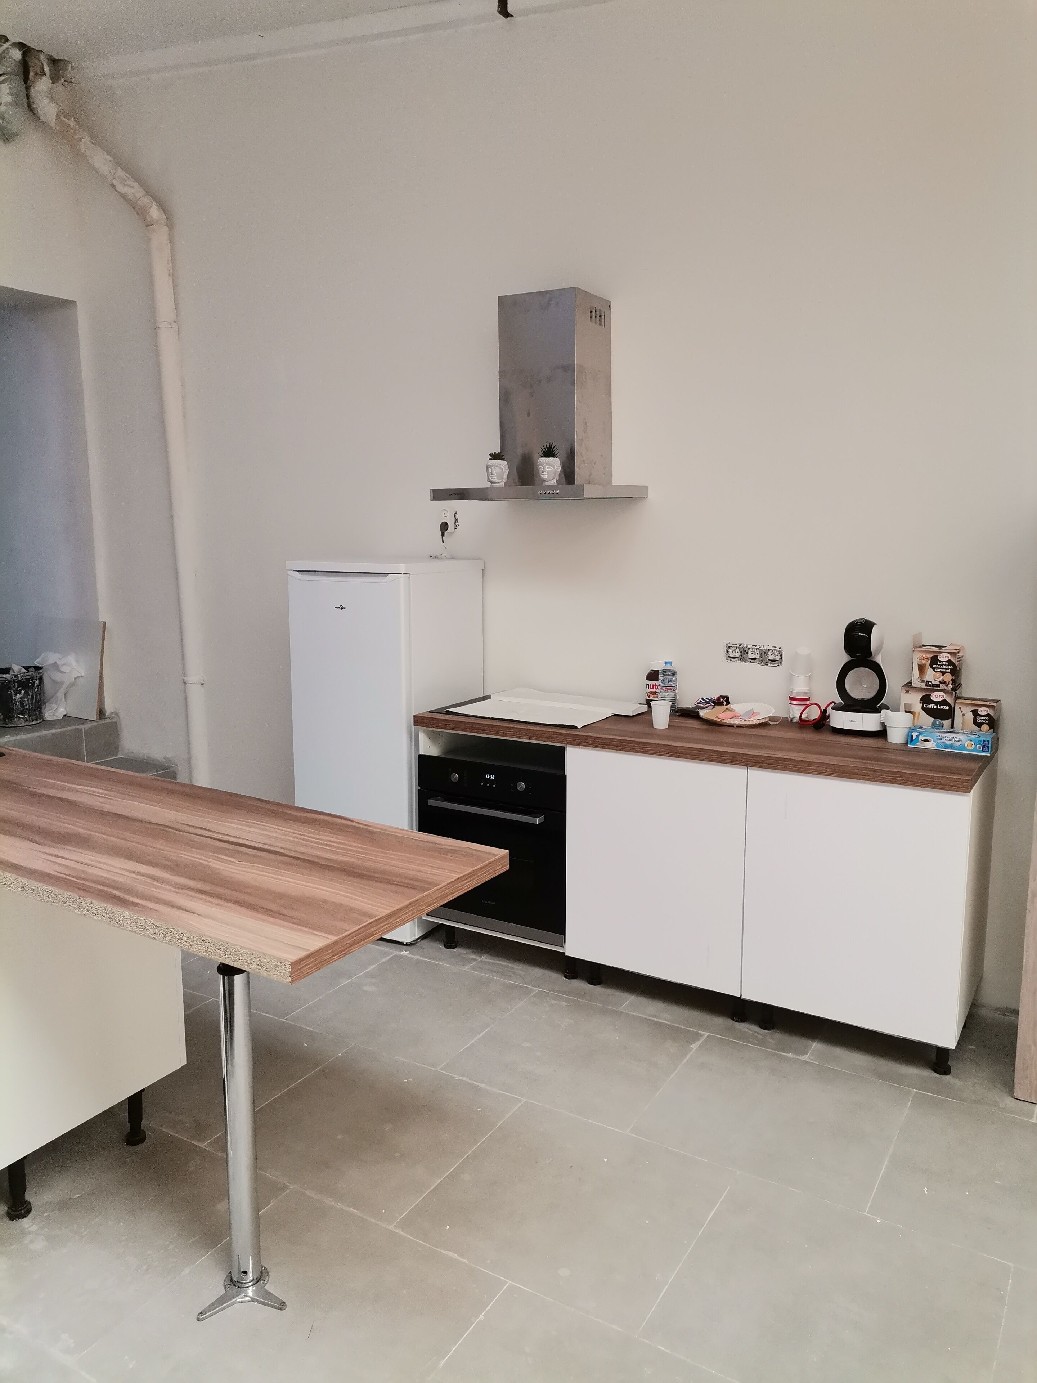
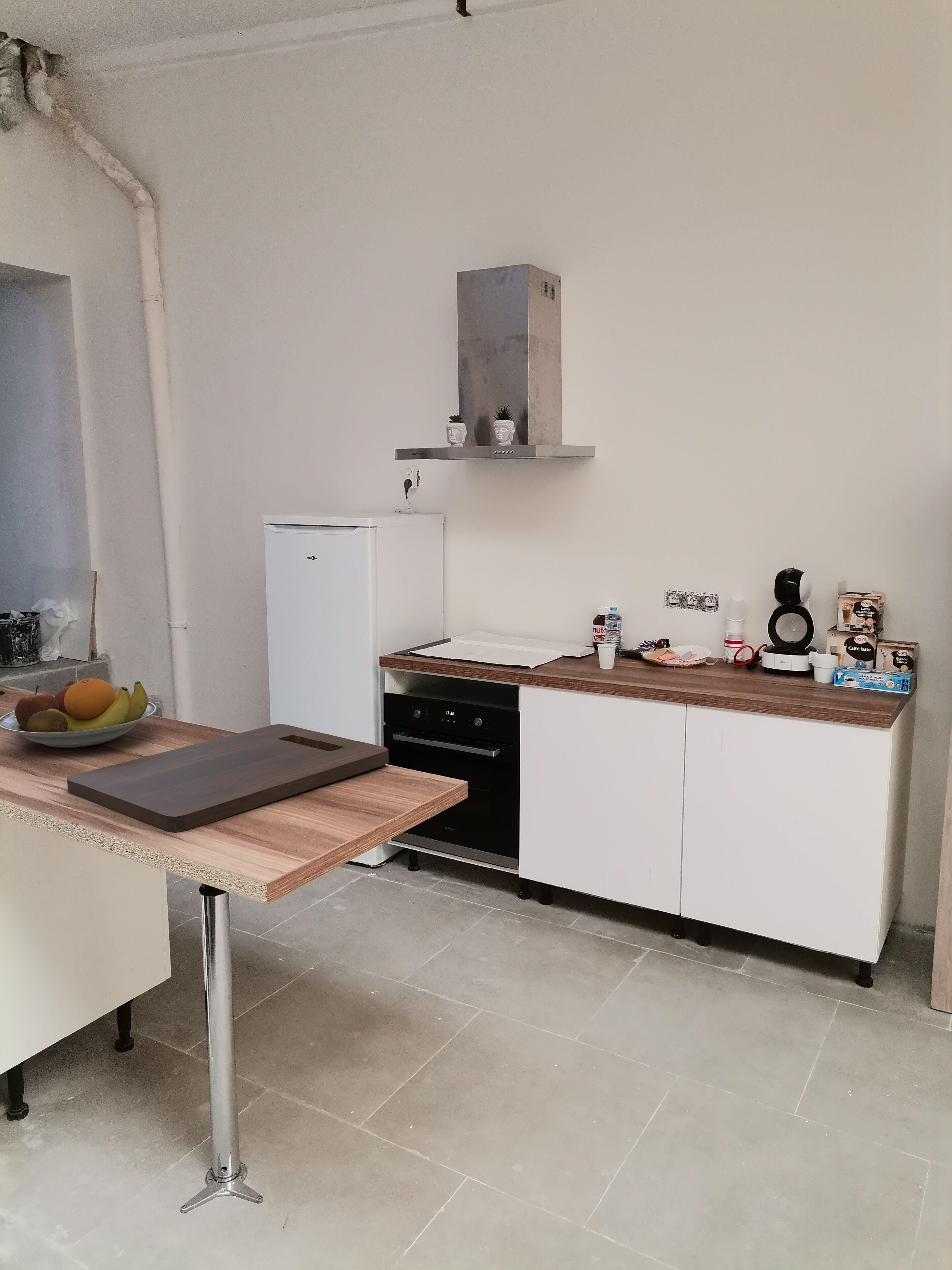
+ cutting board [67,724,389,833]
+ fruit bowl [0,678,157,748]
